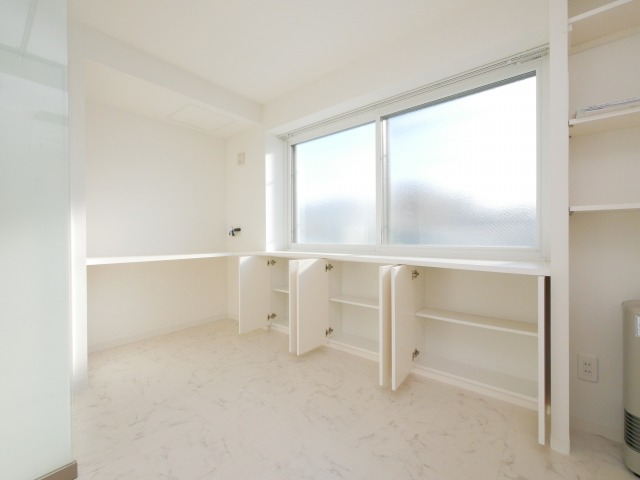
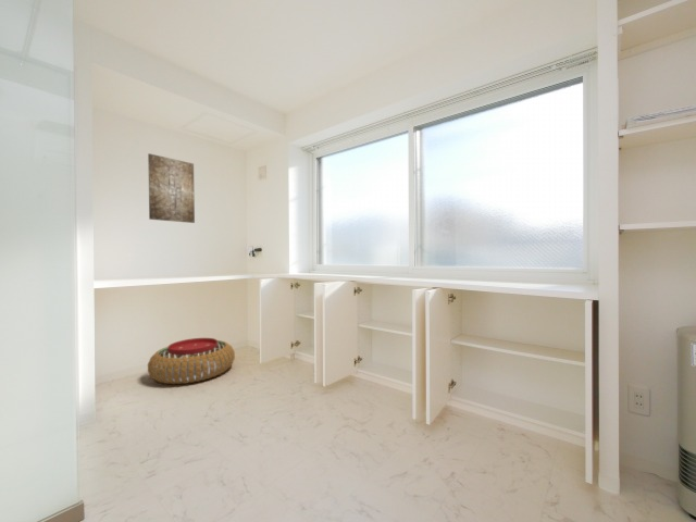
+ pouf [147,337,236,385]
+ wall art [147,152,196,224]
